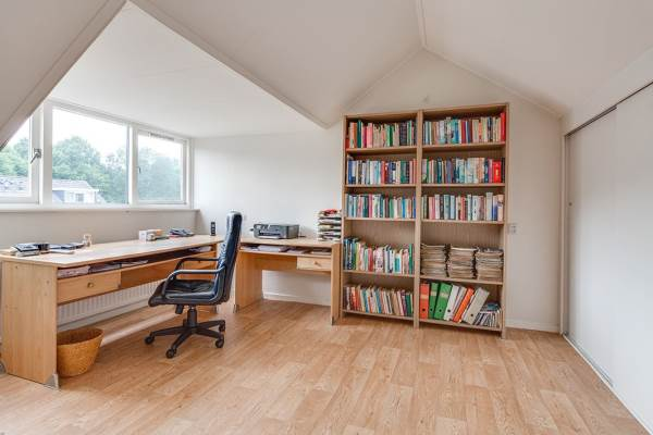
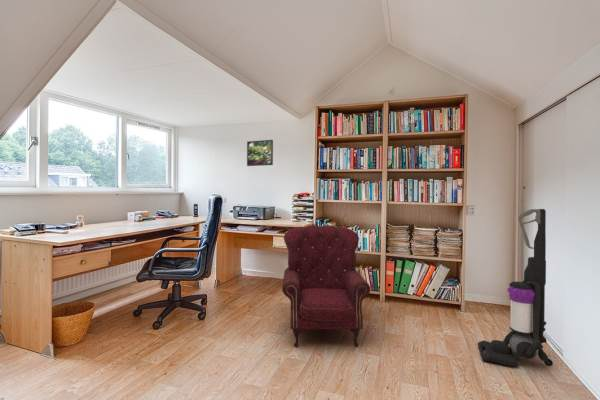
+ vacuum cleaner [477,208,554,367]
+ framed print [246,139,274,167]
+ armchair [281,224,371,347]
